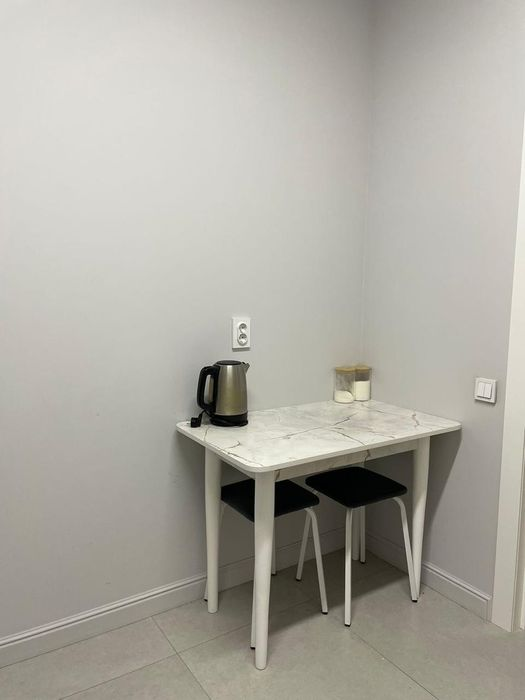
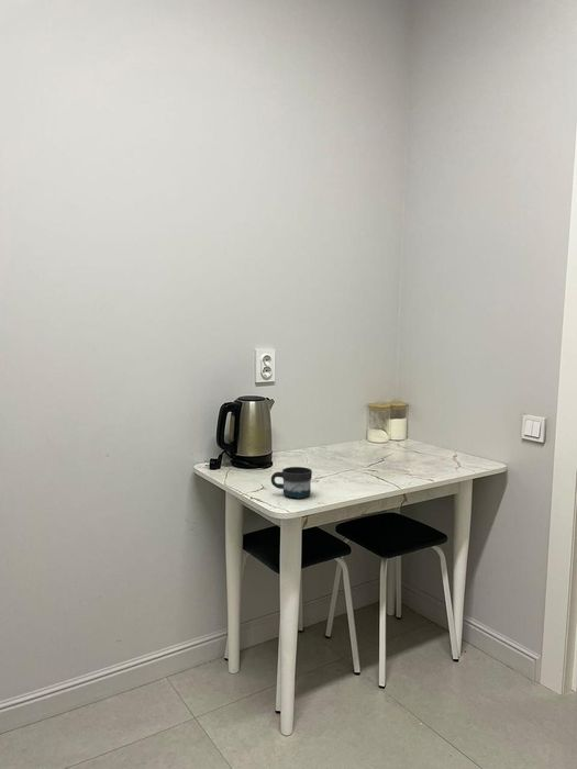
+ mug [270,466,313,499]
